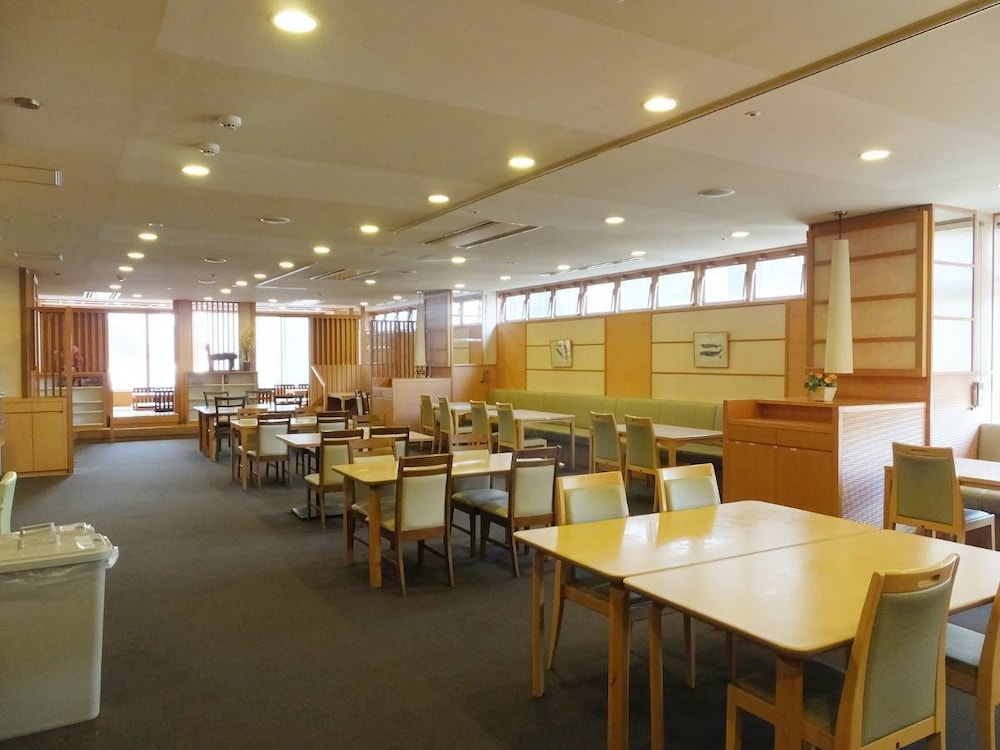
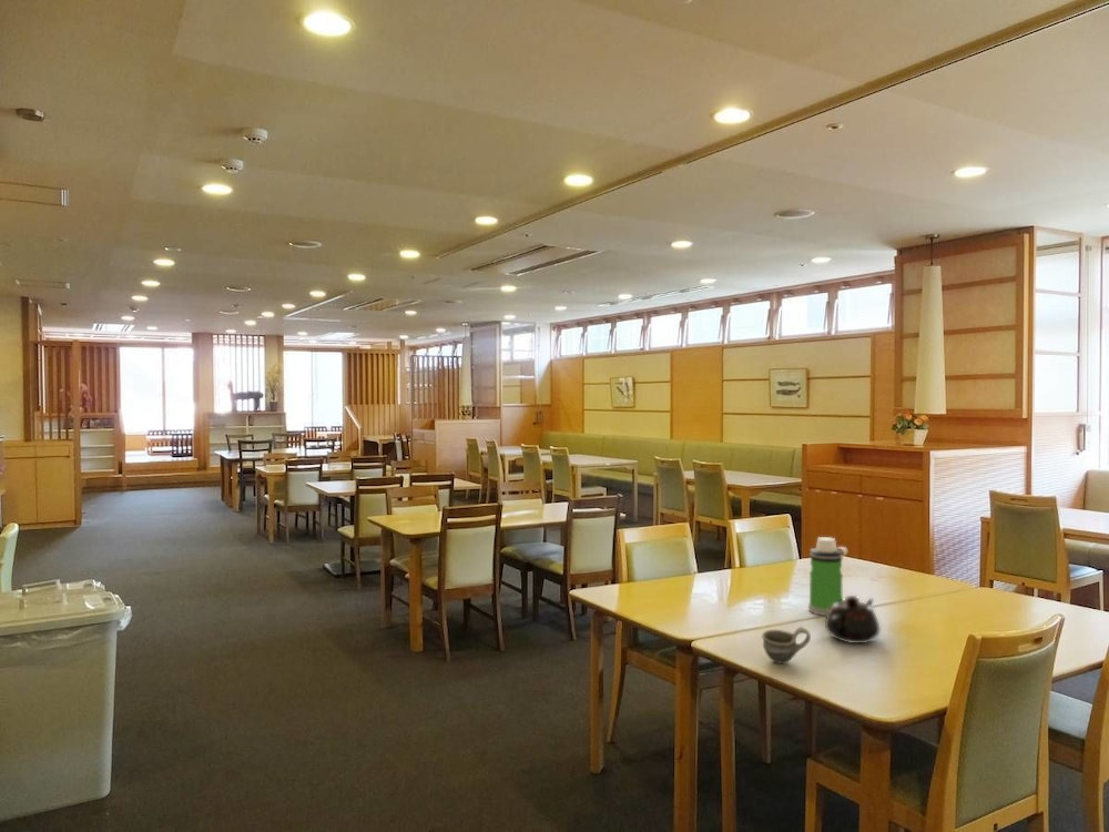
+ teapot [824,595,882,645]
+ cup [761,627,812,664]
+ water bottle [807,536,848,617]
